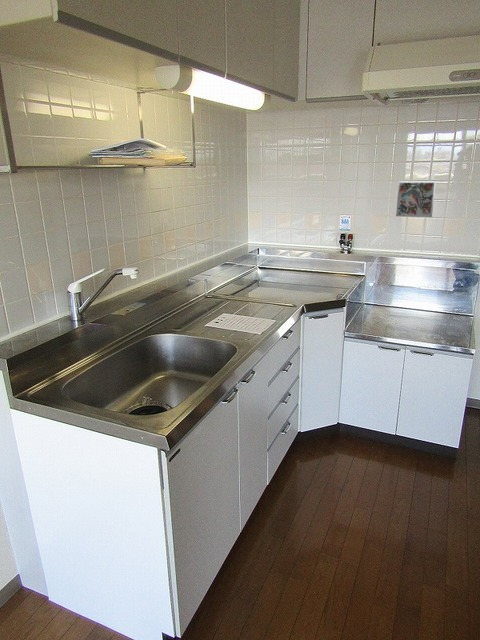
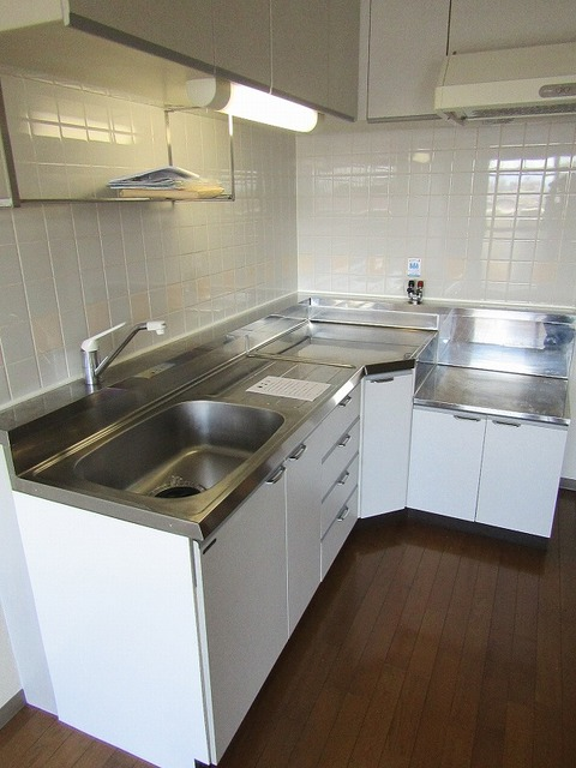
- decorative tile [395,180,437,218]
